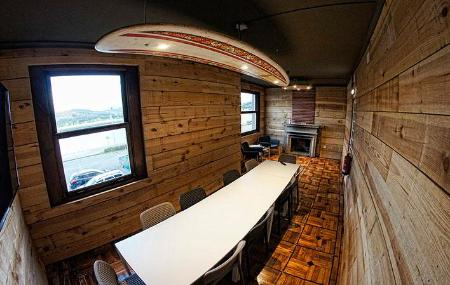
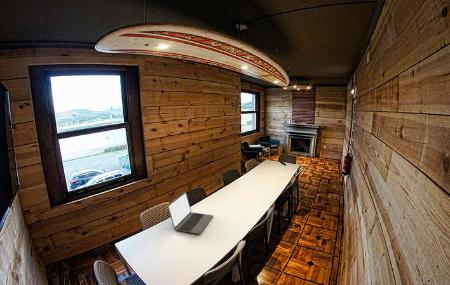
+ laptop [166,191,214,235]
